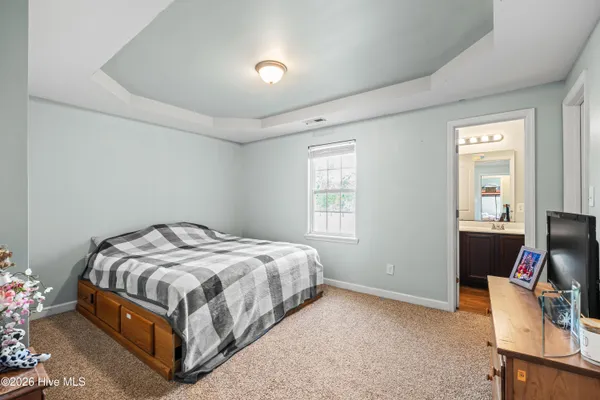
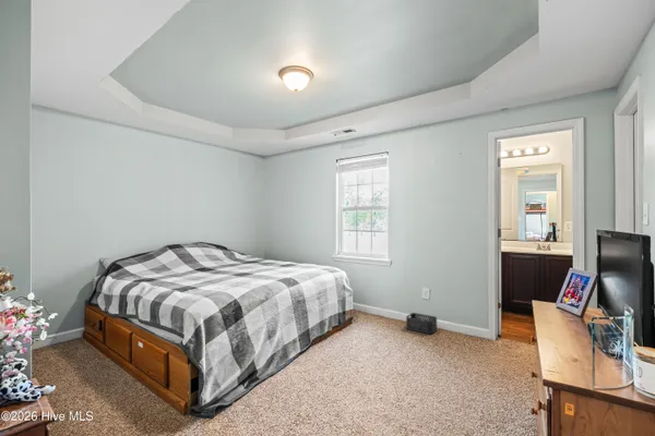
+ storage bin [405,312,438,335]
